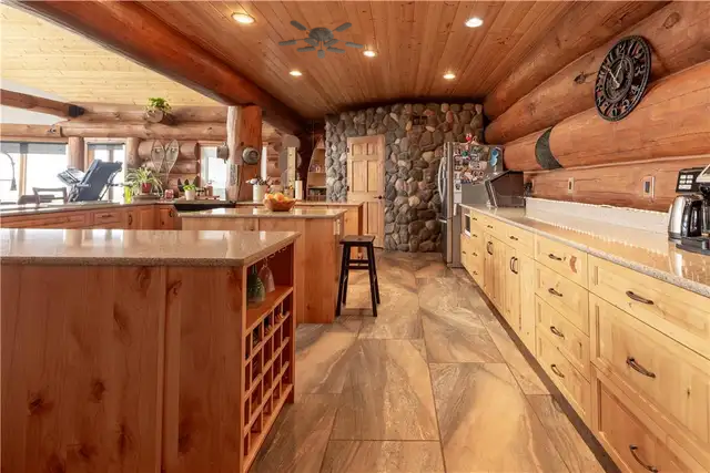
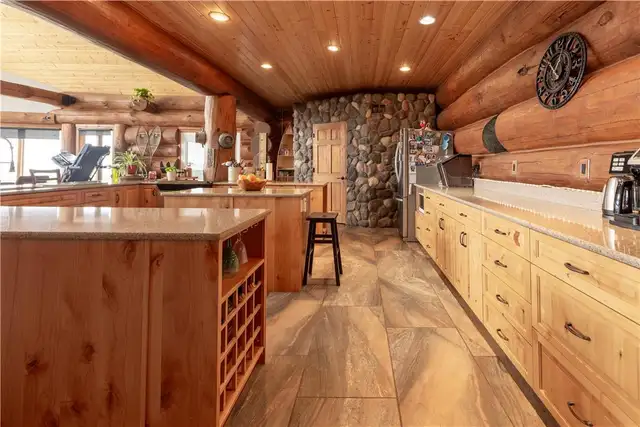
- ceiling fan [277,19,365,60]
